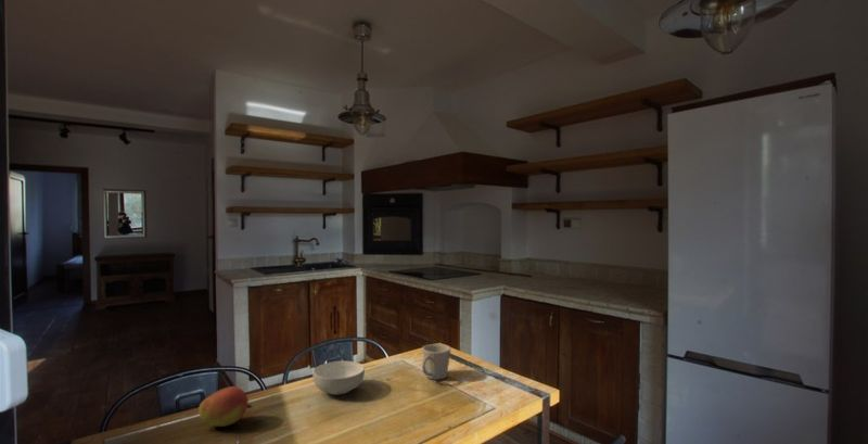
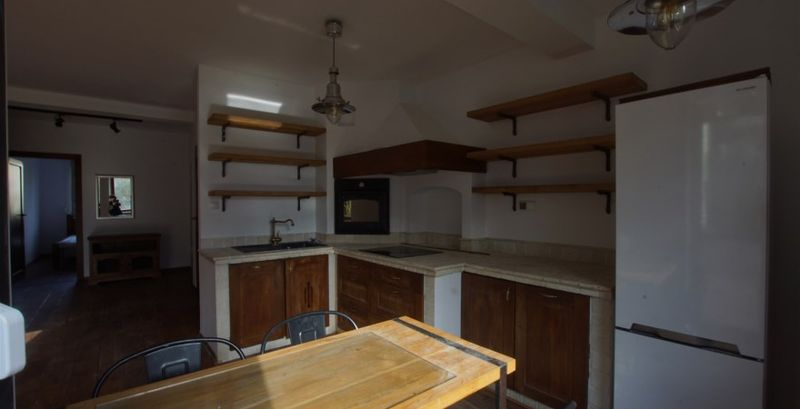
- fruit [197,385,253,428]
- cereal bowl [311,360,366,396]
- mug [421,343,451,381]
